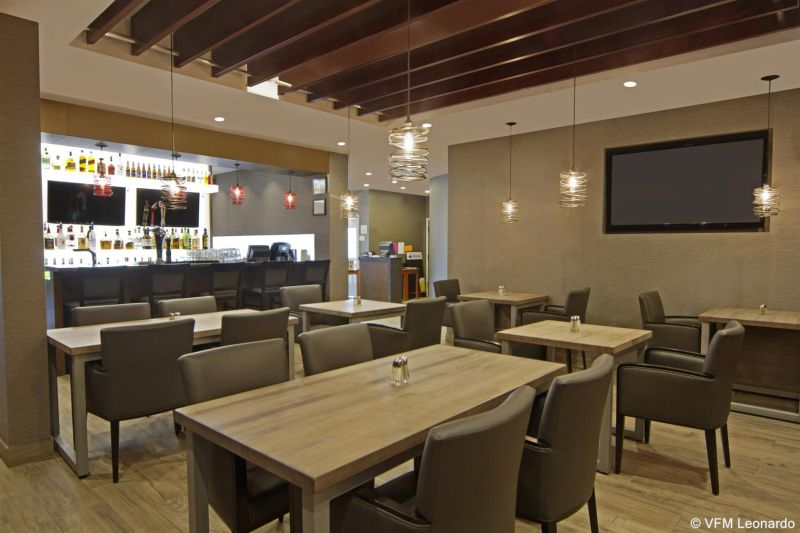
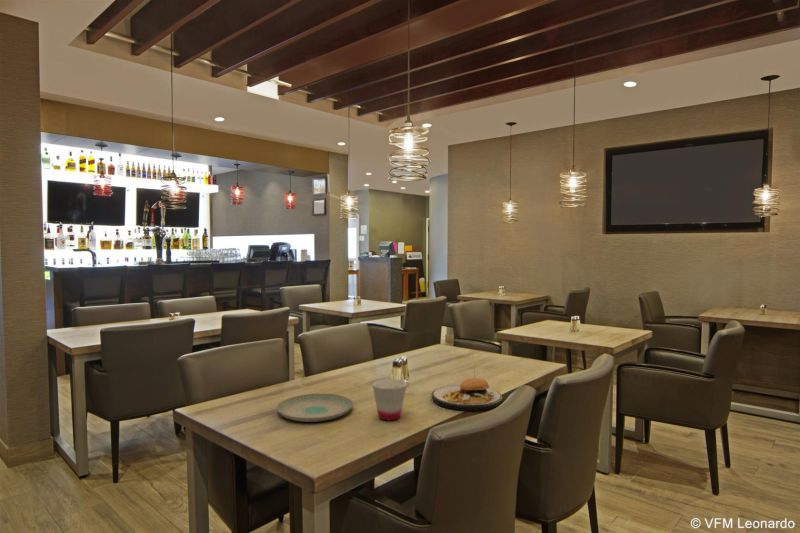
+ cup [371,378,408,421]
+ plate [276,393,354,423]
+ plate [431,370,503,412]
